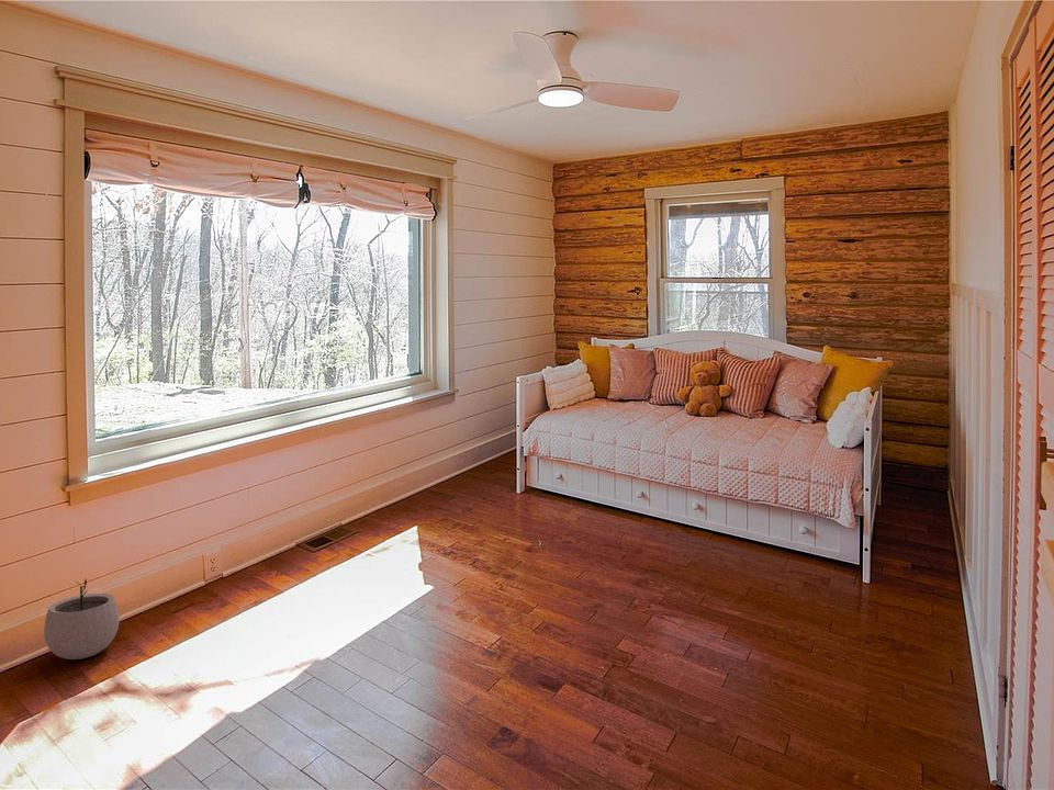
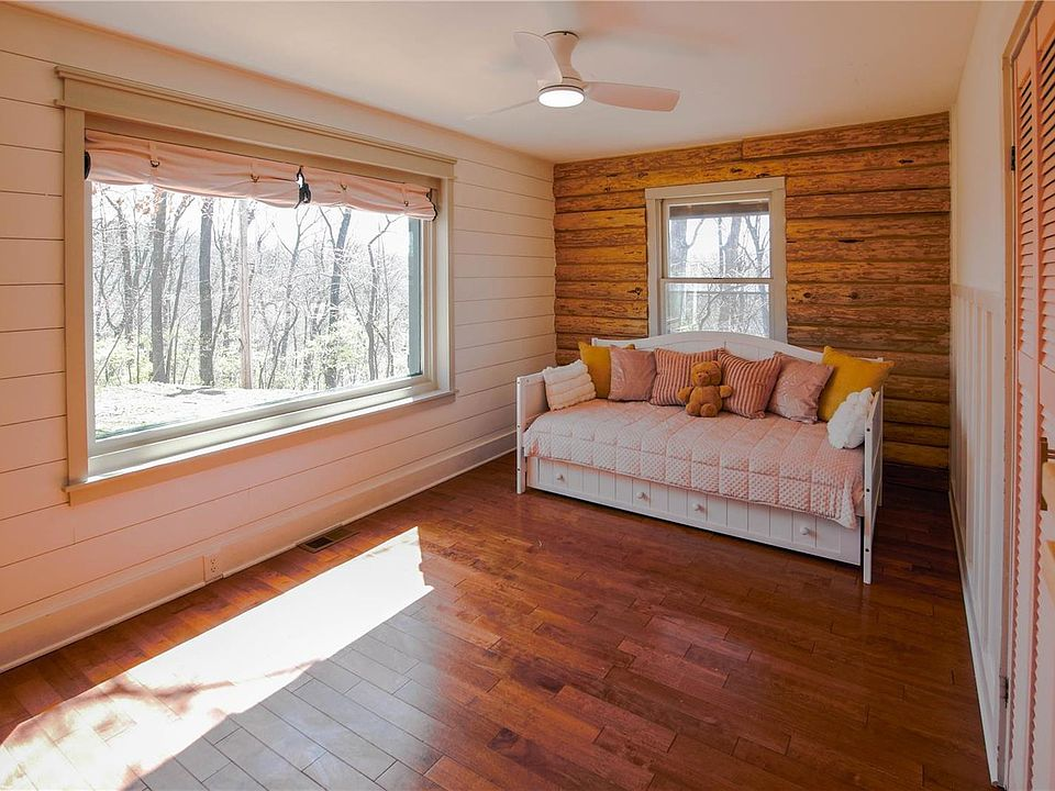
- plant pot [43,577,121,661]
